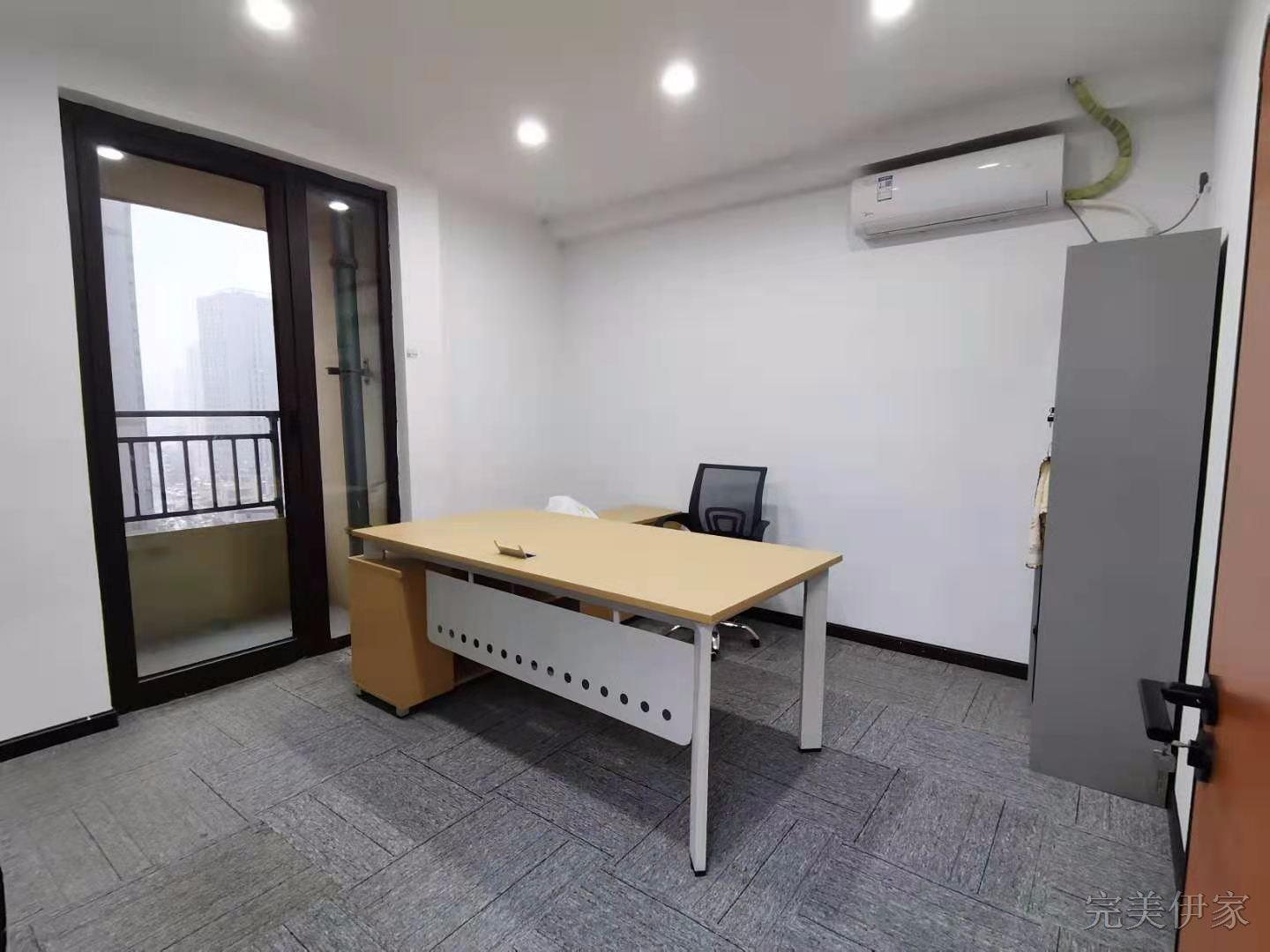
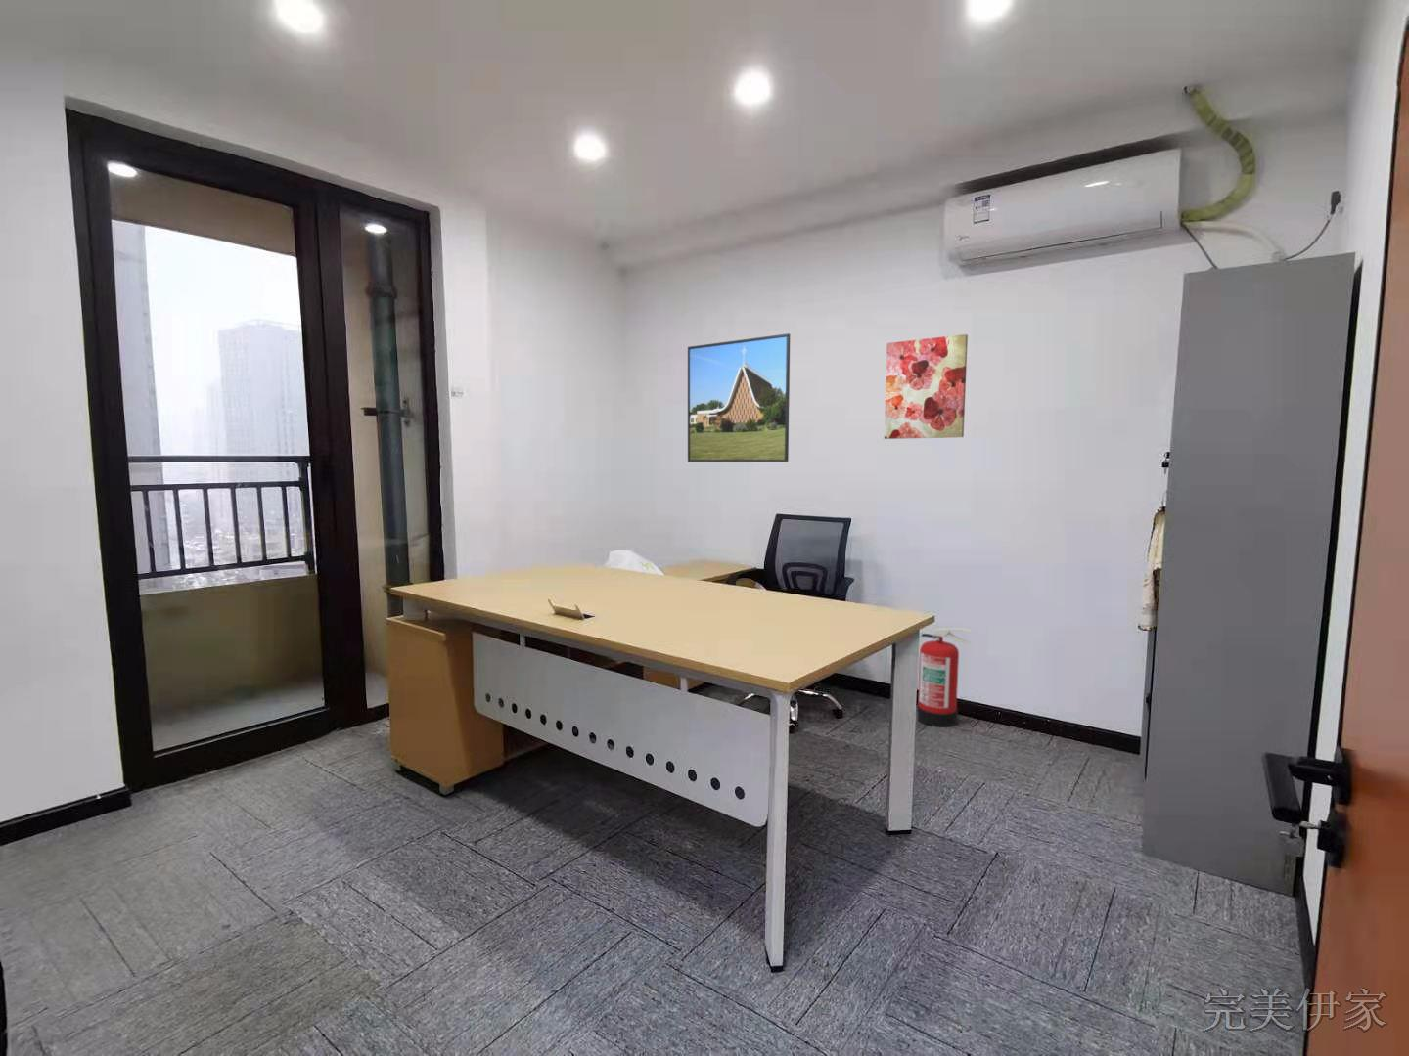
+ wall art [883,334,969,440]
+ fire extinguisher [916,627,977,729]
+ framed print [687,333,791,463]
